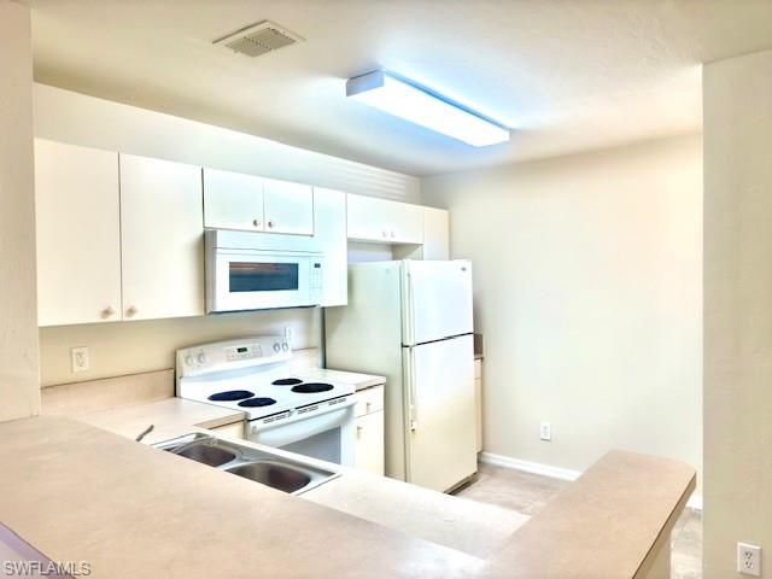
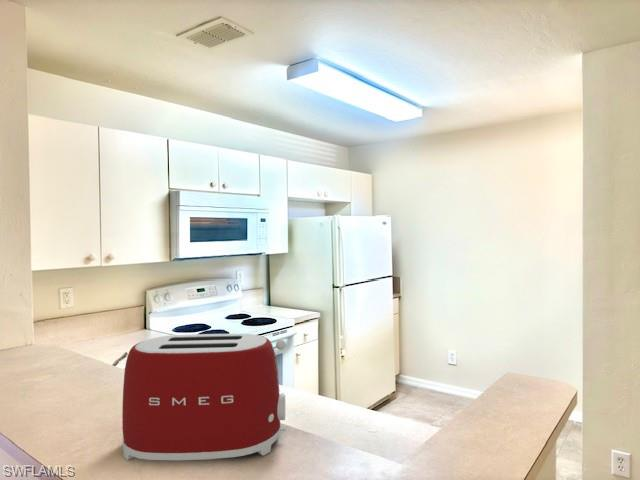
+ toaster [121,333,287,461]
